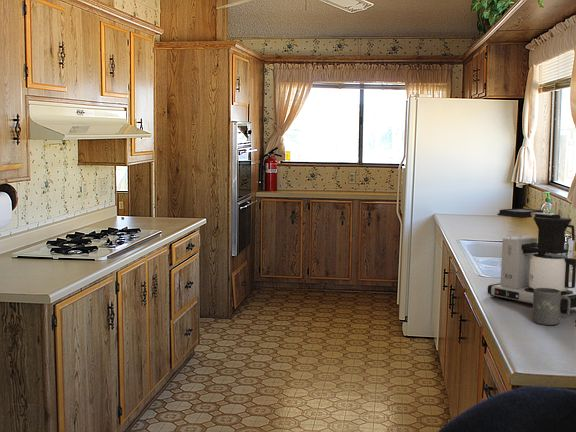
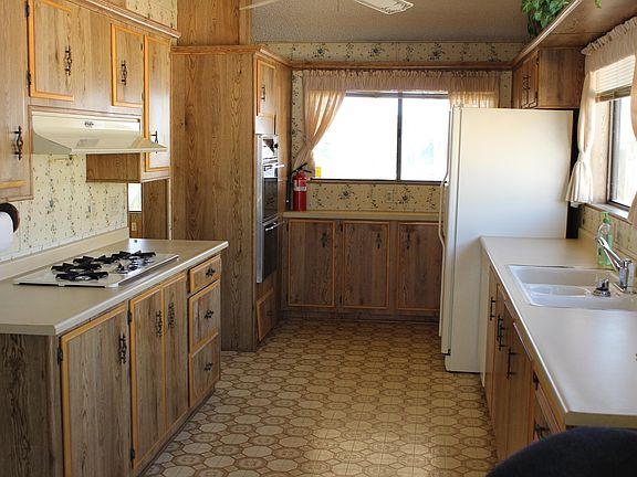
- coffee maker [487,207,576,313]
- mug [531,288,571,326]
